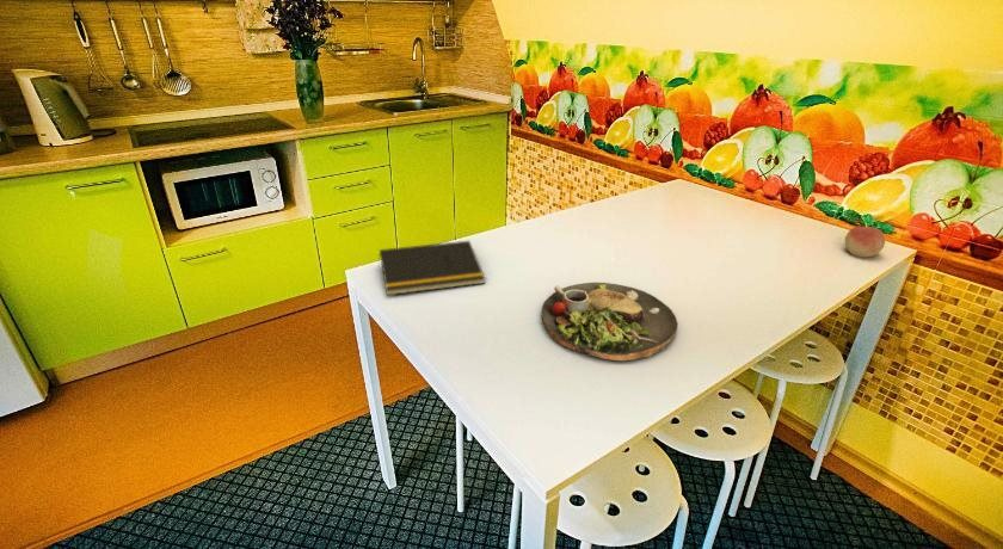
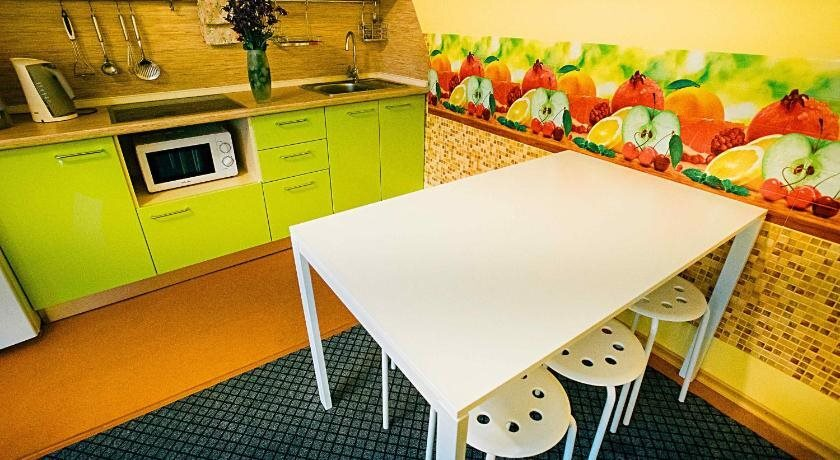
- dinner plate [540,282,679,362]
- fruit [844,224,886,259]
- notepad [377,240,487,296]
